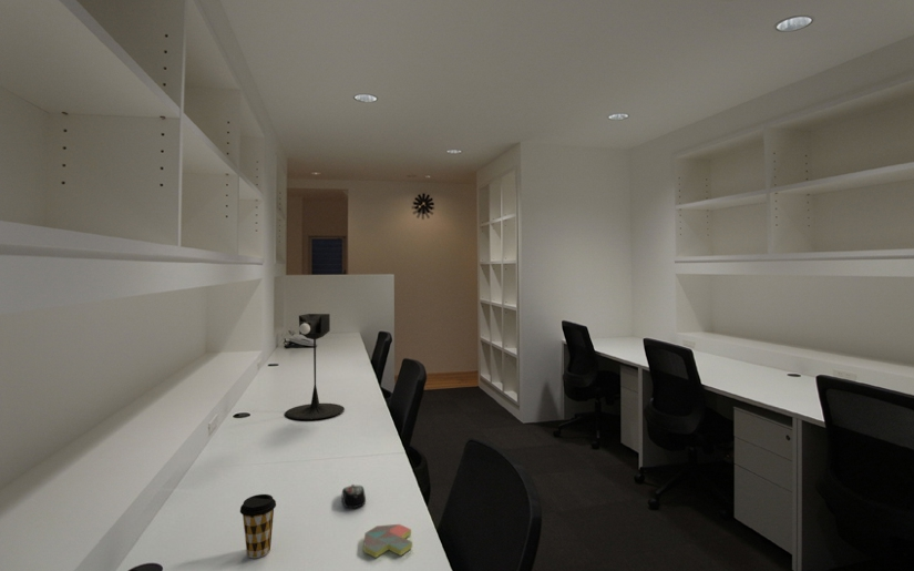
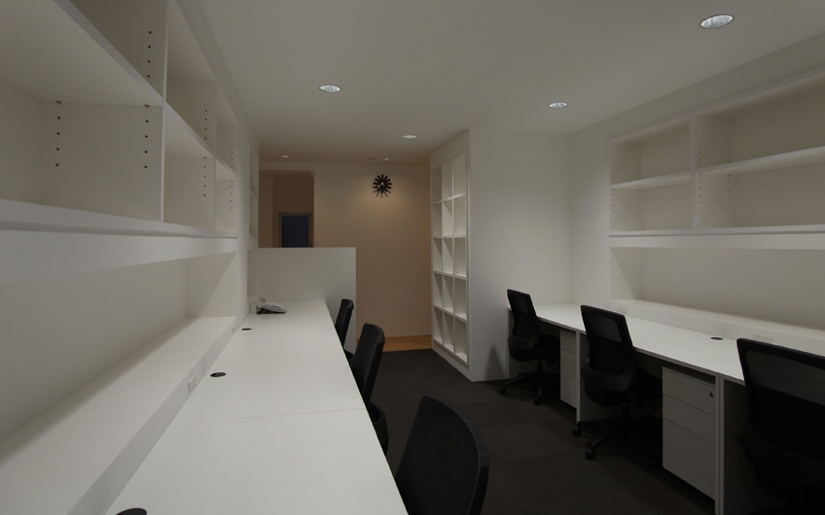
- desk lamp [284,313,346,420]
- coffee cup [239,493,277,559]
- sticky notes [362,523,413,559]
- computer mouse [341,483,367,509]
